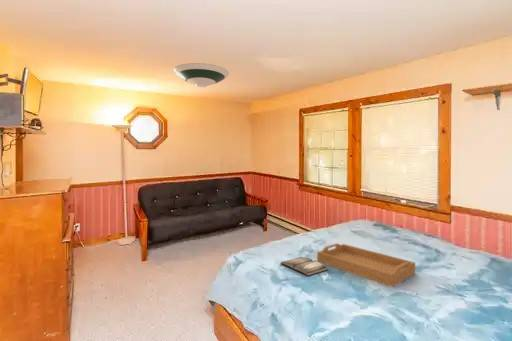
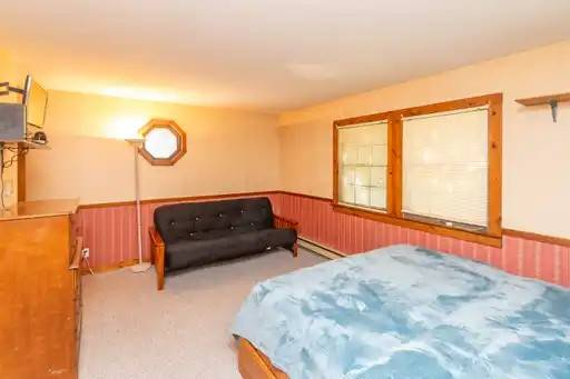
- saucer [172,62,230,88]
- serving tray [316,242,416,288]
- hardback book [280,256,329,277]
